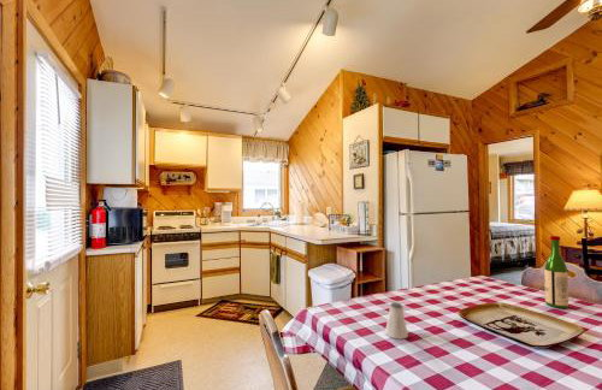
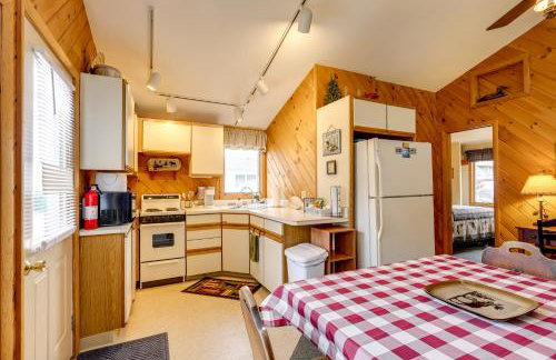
- saltshaker [384,301,409,341]
- wine bottle [543,235,569,309]
